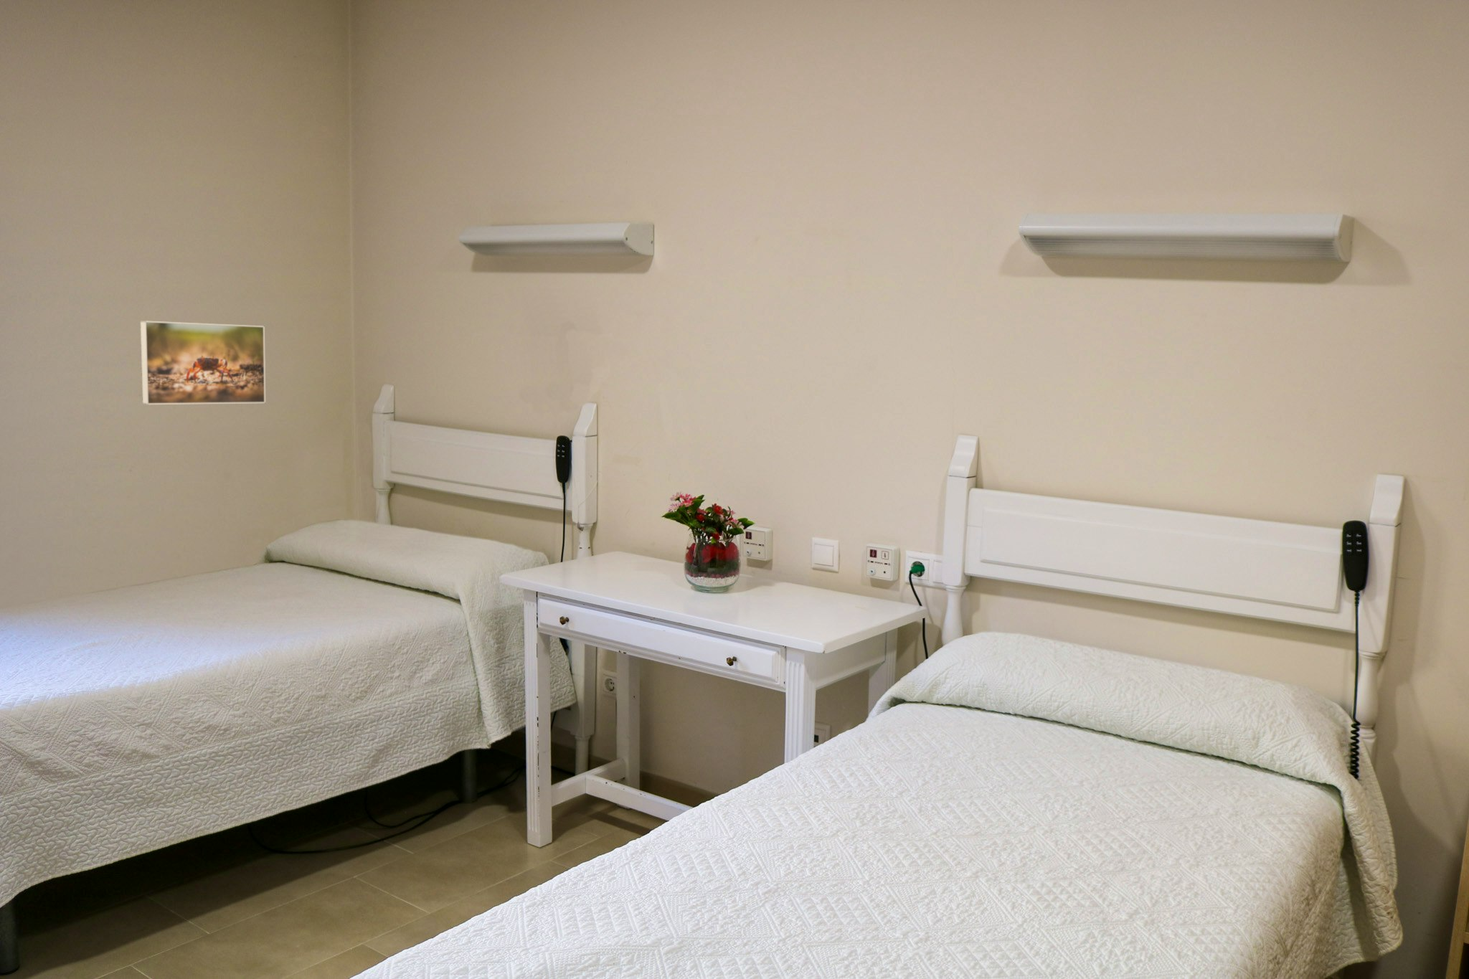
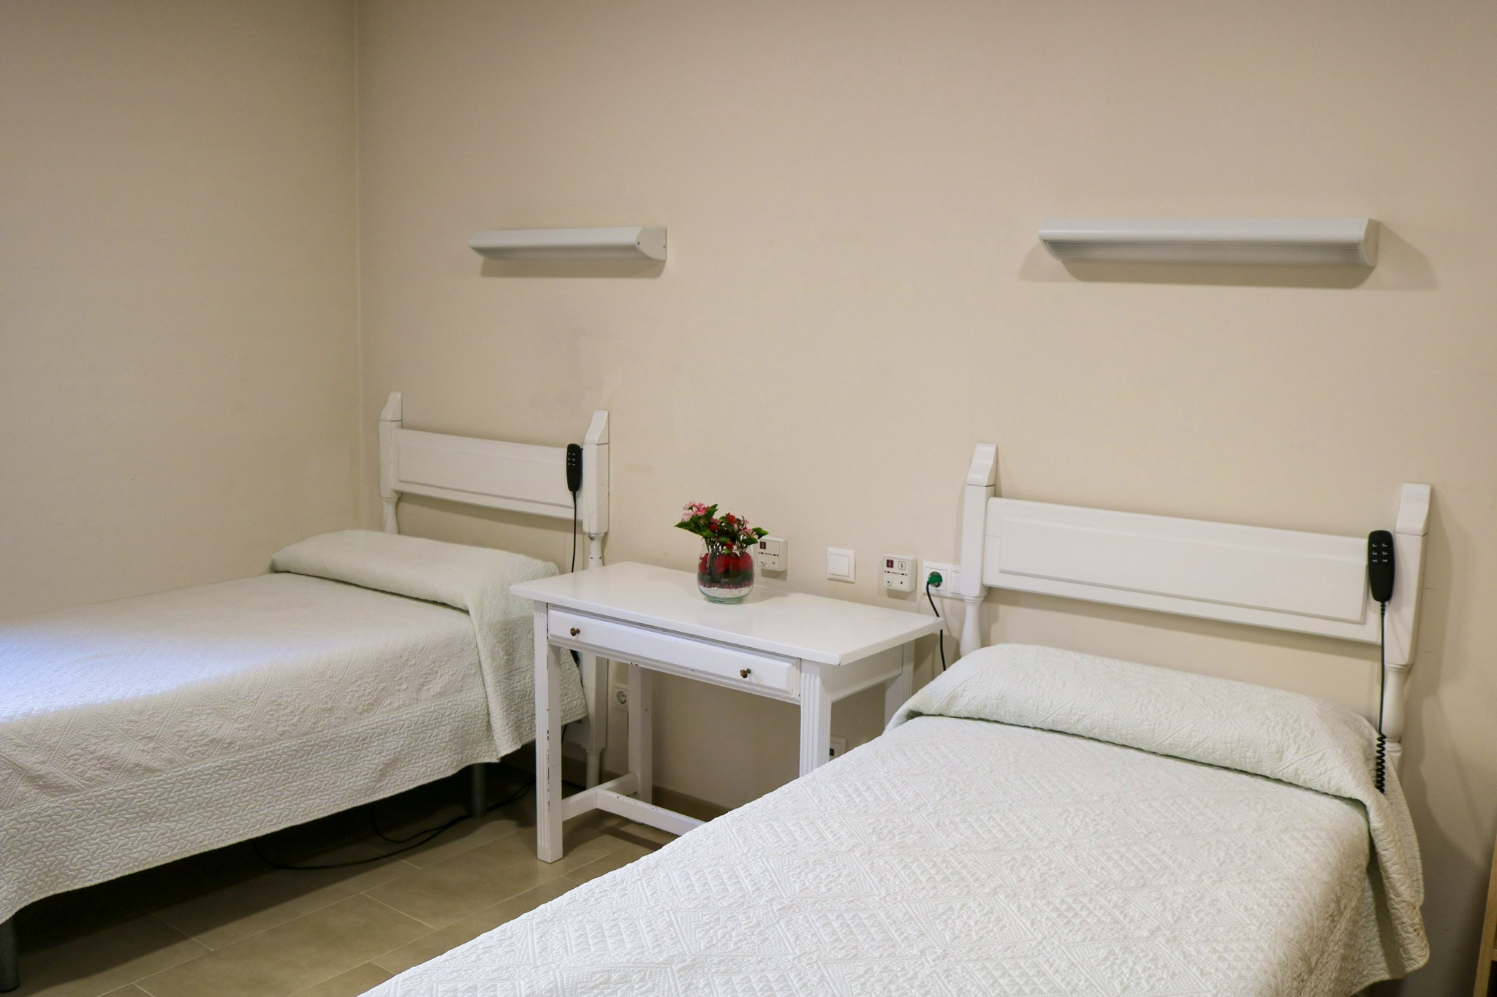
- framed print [140,320,266,405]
